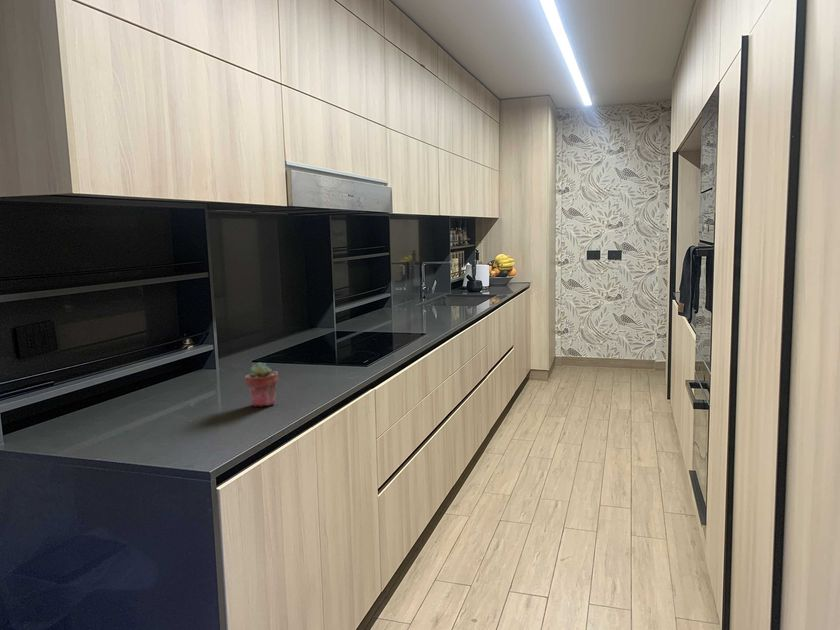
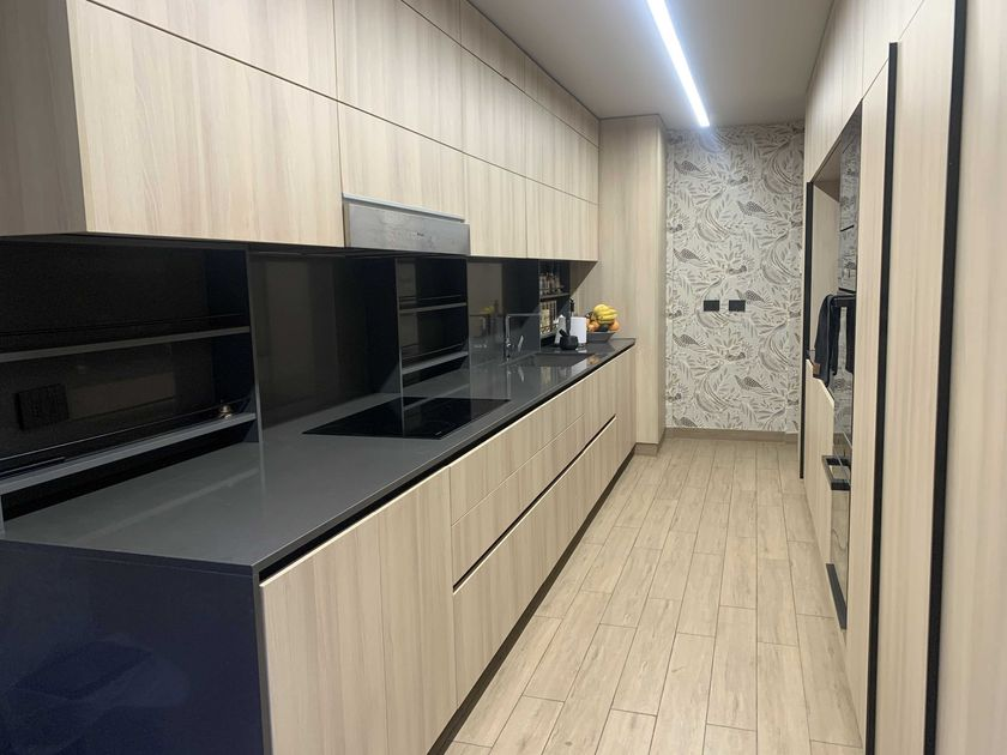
- potted succulent [244,361,279,407]
